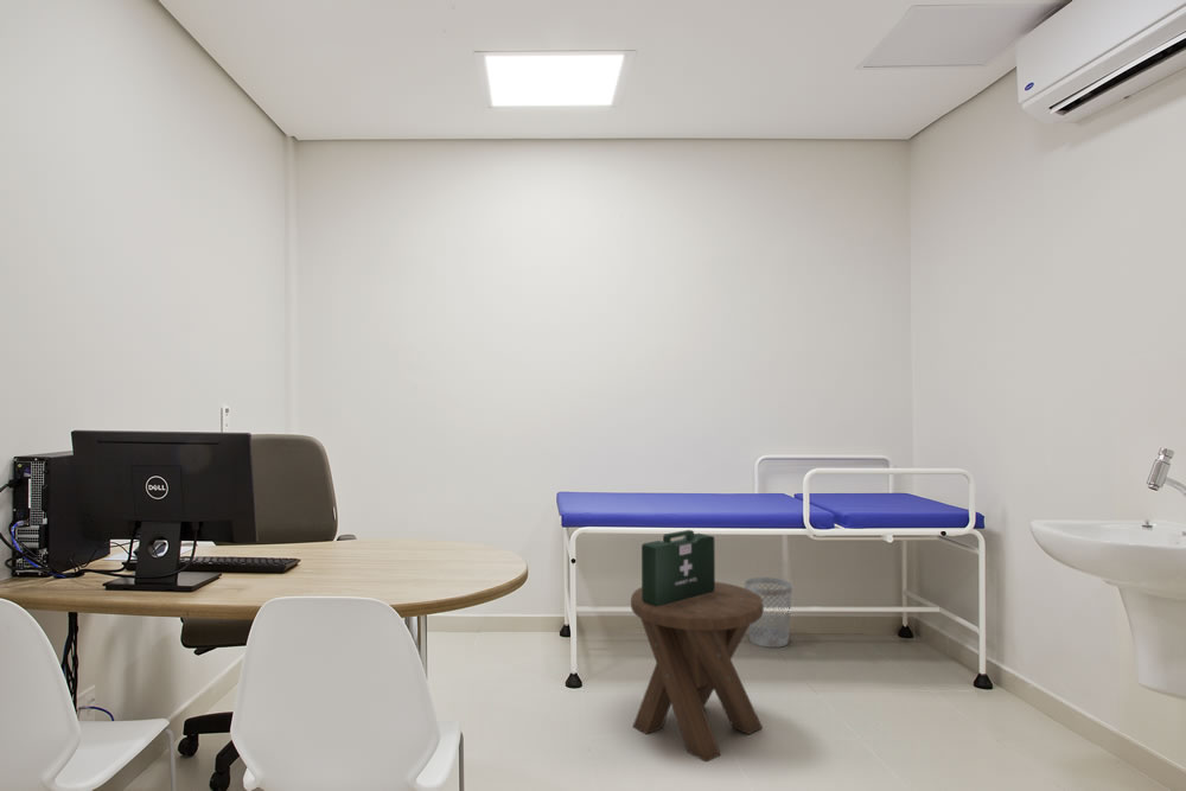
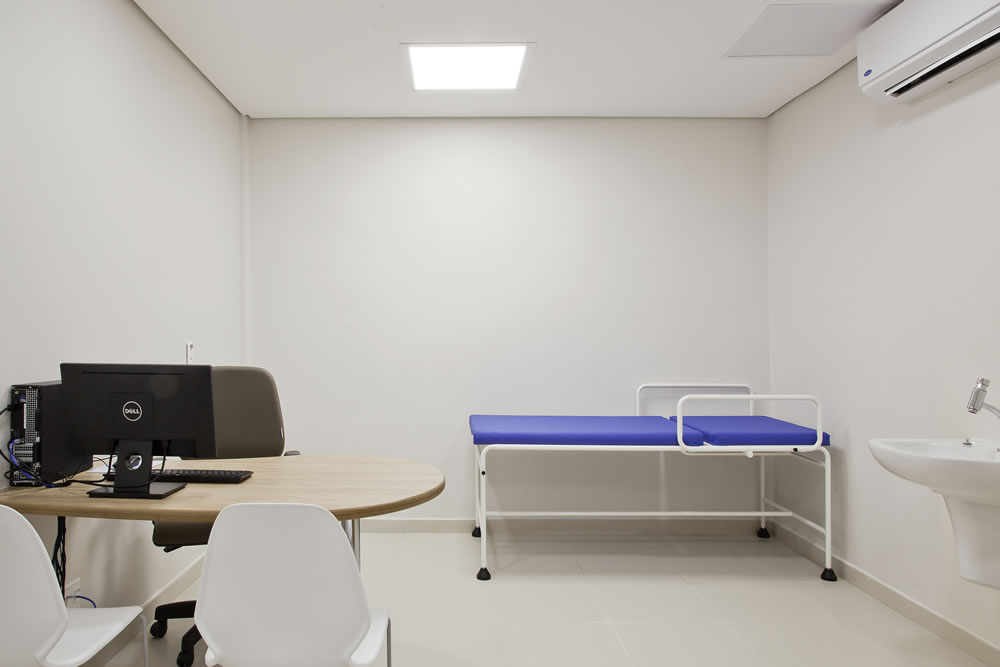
- first-aid kit [640,529,716,606]
- wastebasket [744,576,793,649]
- music stool [630,581,765,763]
